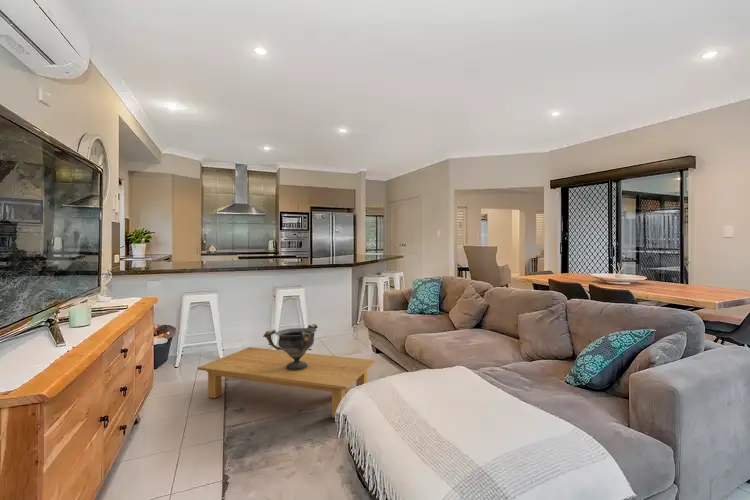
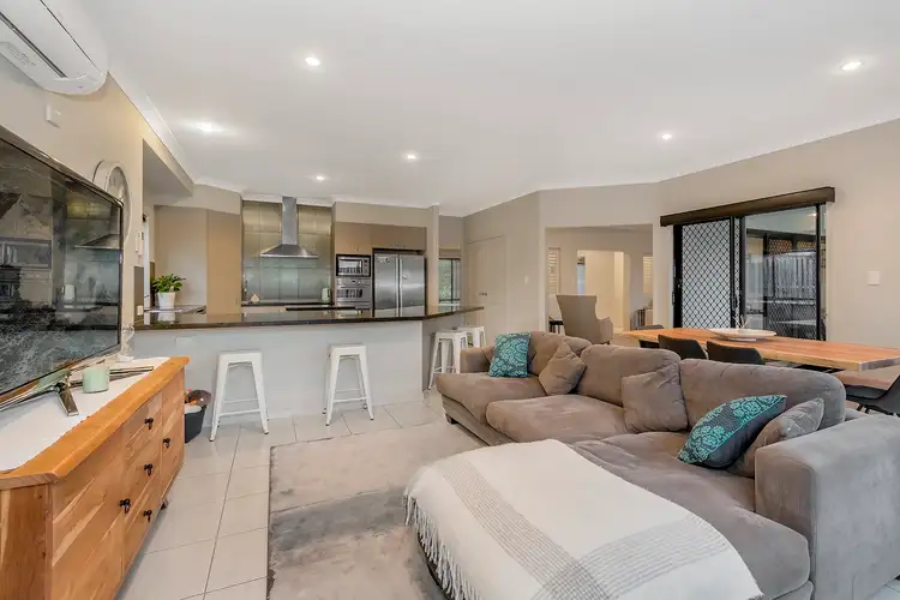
- decorative bowl [262,323,319,370]
- coffee table [197,346,376,419]
